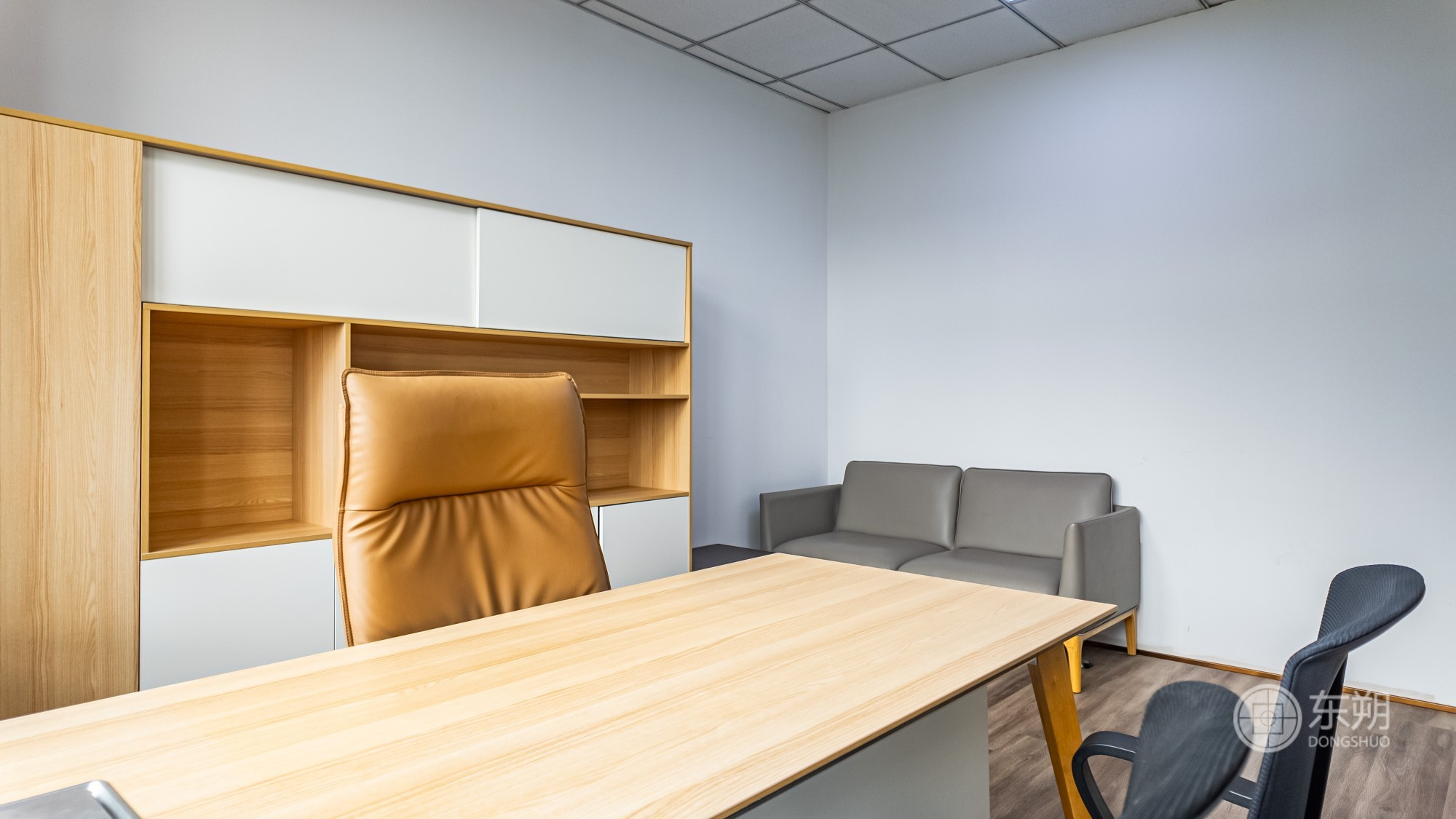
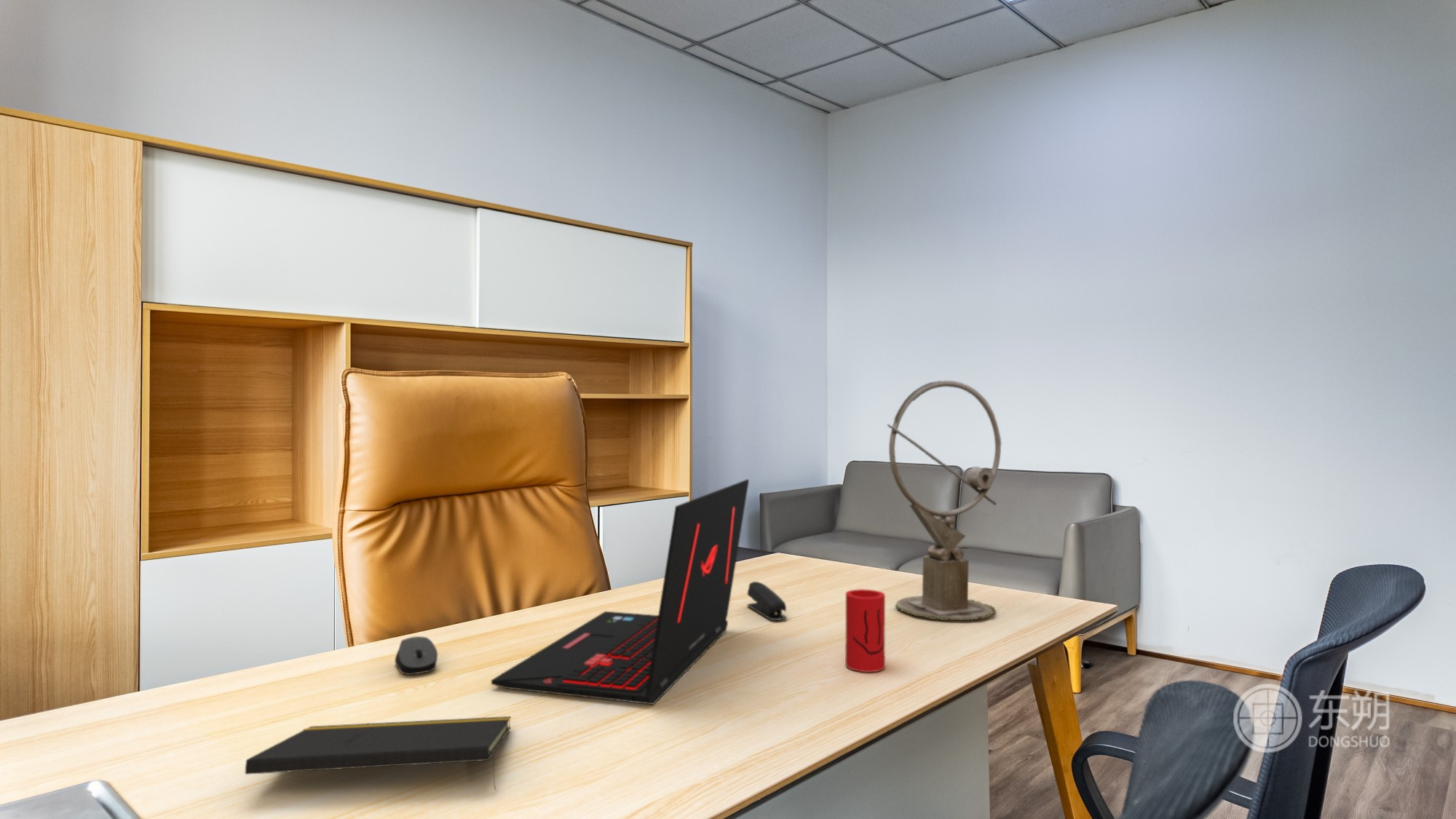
+ notepad [245,716,512,791]
+ laptop [491,478,750,705]
+ sundial [887,380,1002,622]
+ computer mouse [394,636,438,676]
+ cup [844,588,886,673]
+ stapler [745,581,788,621]
